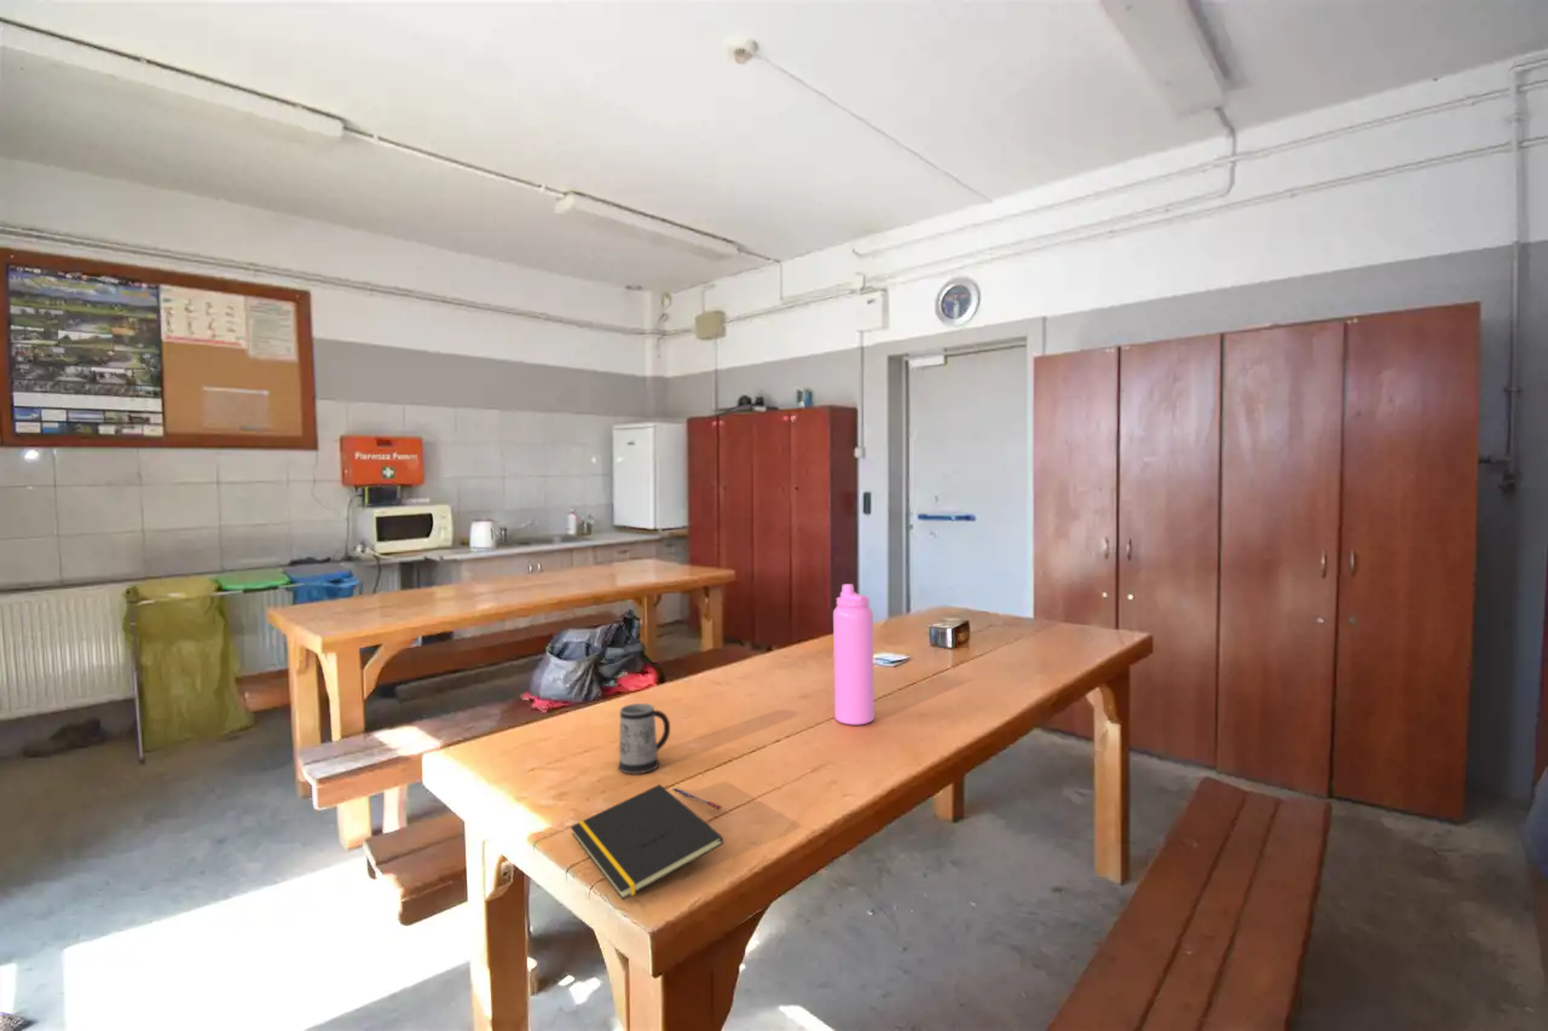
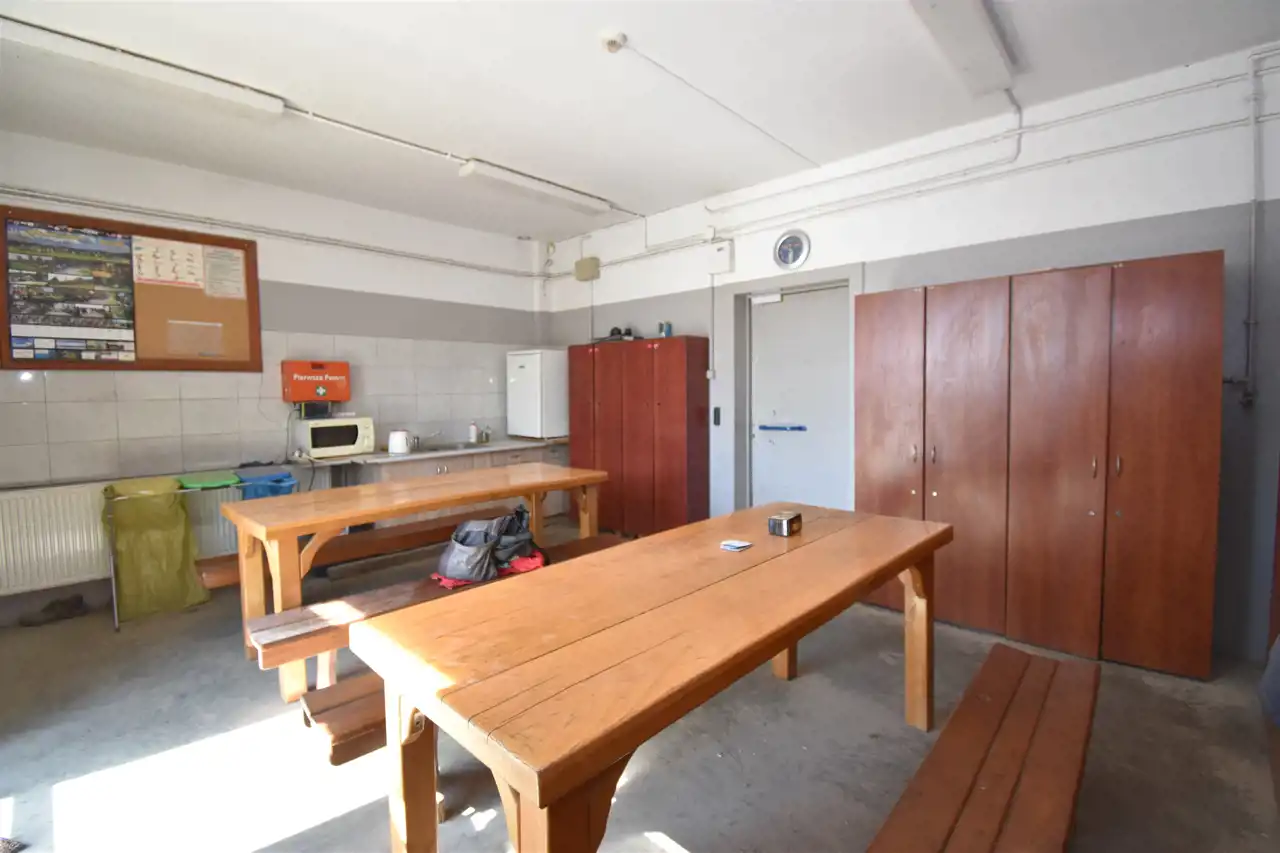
- pen [671,787,723,811]
- notepad [570,783,724,900]
- mug [617,702,671,775]
- water bottle [832,583,876,726]
